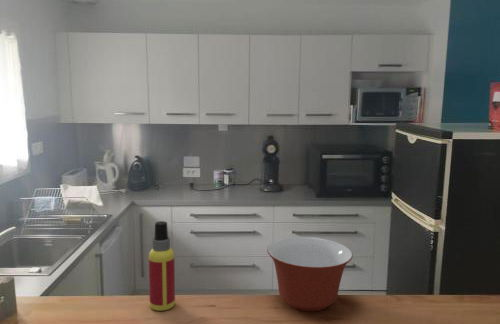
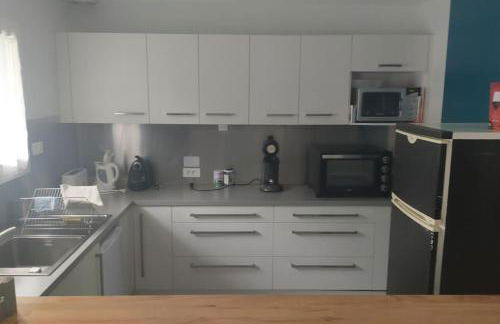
- spray bottle [148,220,176,312]
- mixing bowl [266,236,354,312]
